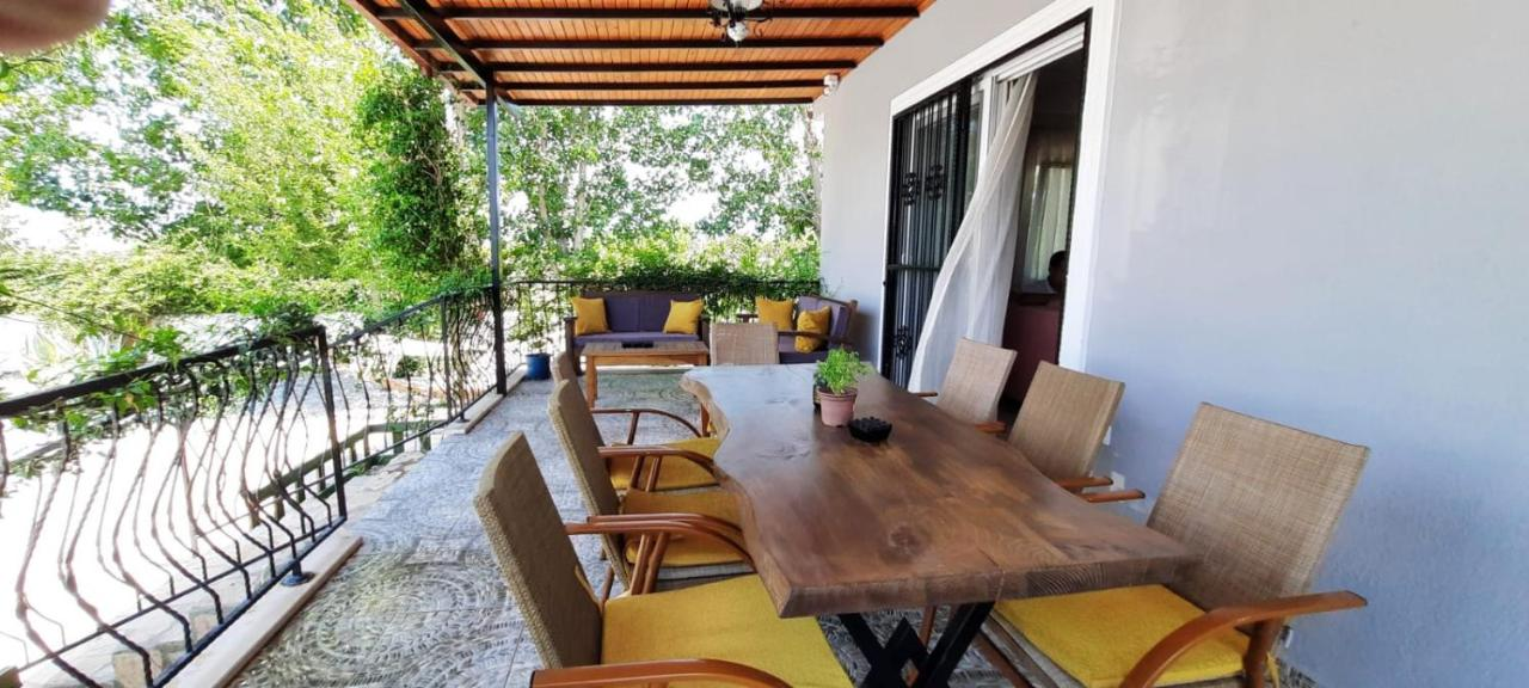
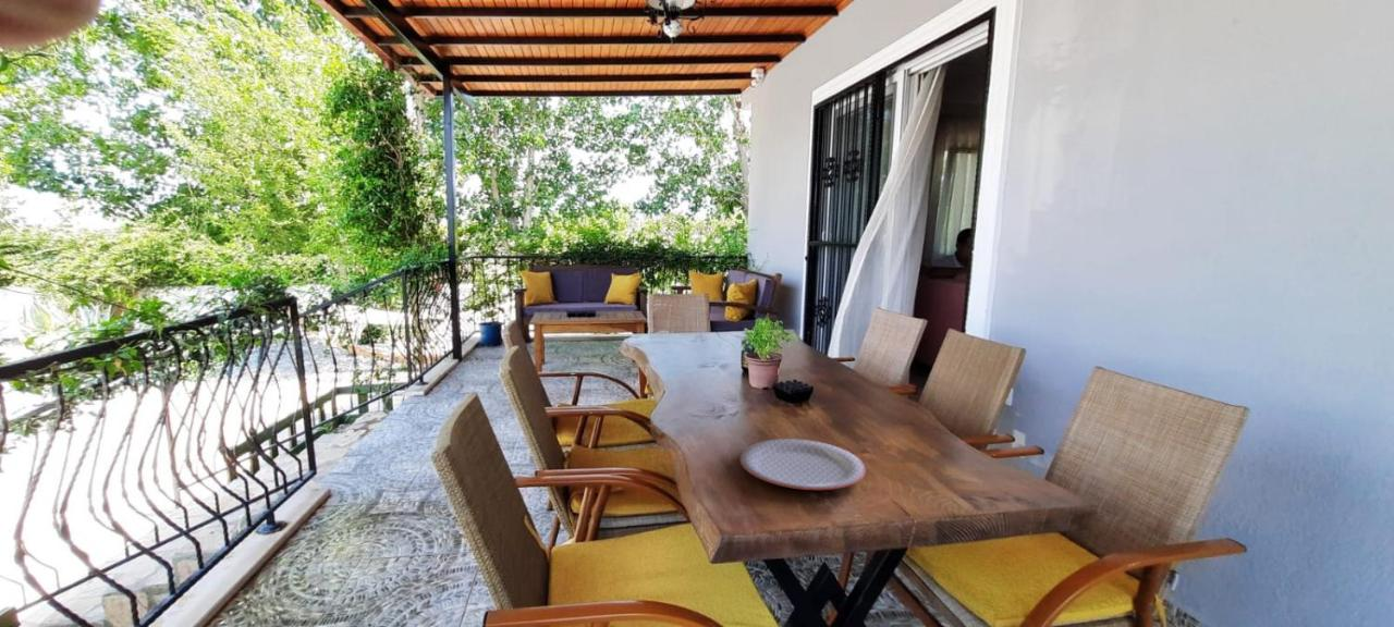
+ plate [739,438,867,491]
